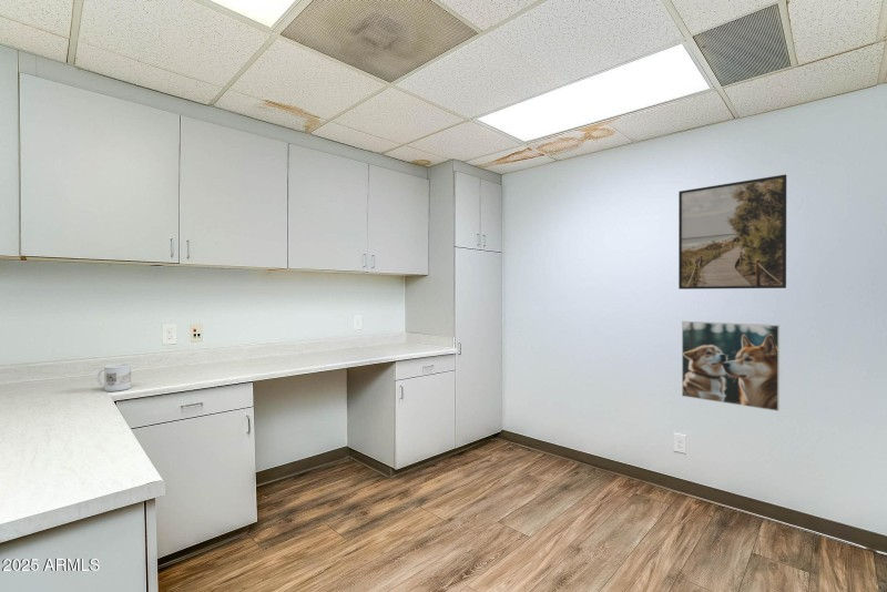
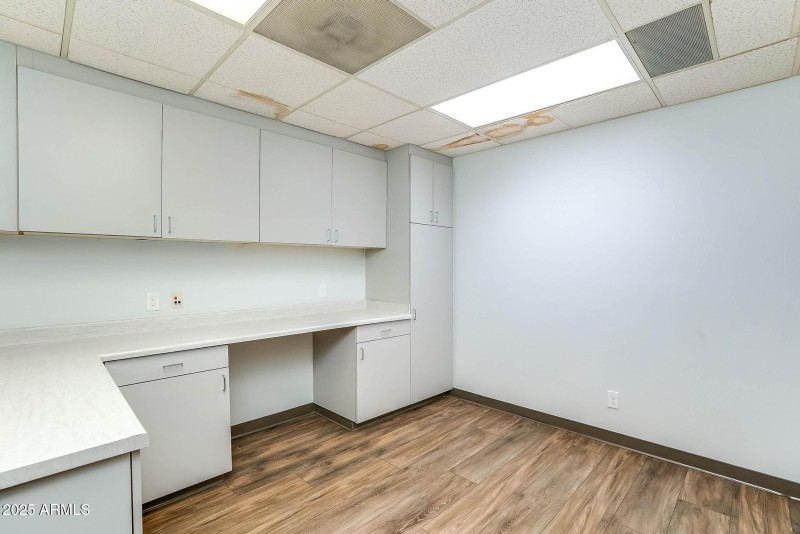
- mug [95,363,132,392]
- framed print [677,174,787,290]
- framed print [681,320,781,412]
